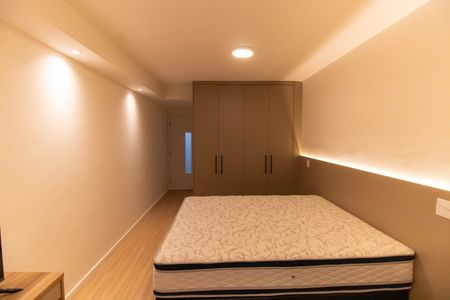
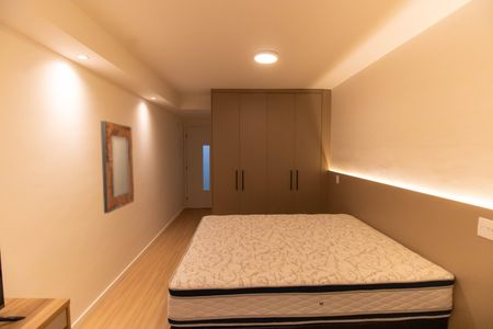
+ home mirror [100,120,135,215]
